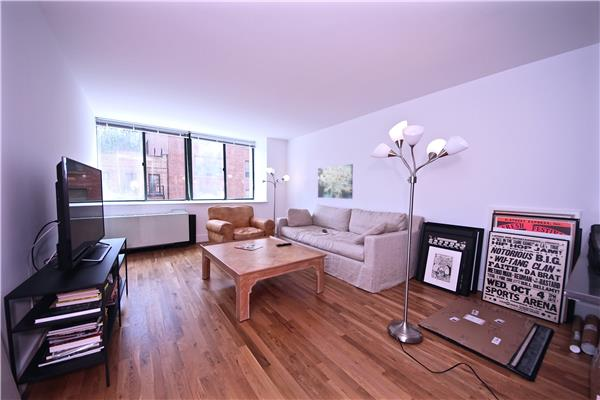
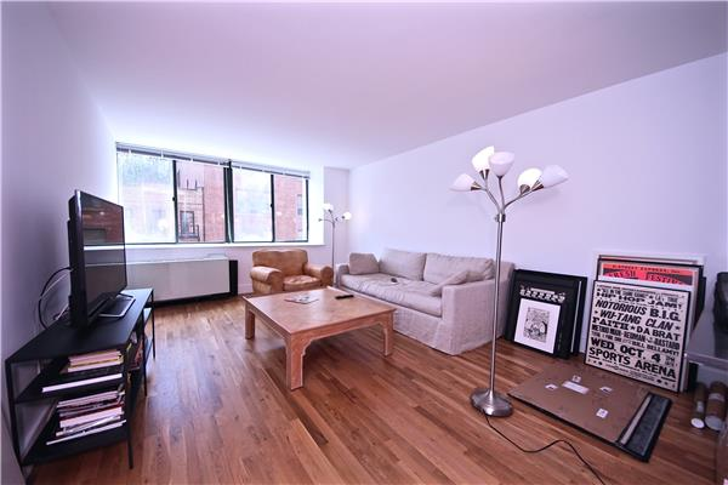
- wall art [317,163,354,200]
